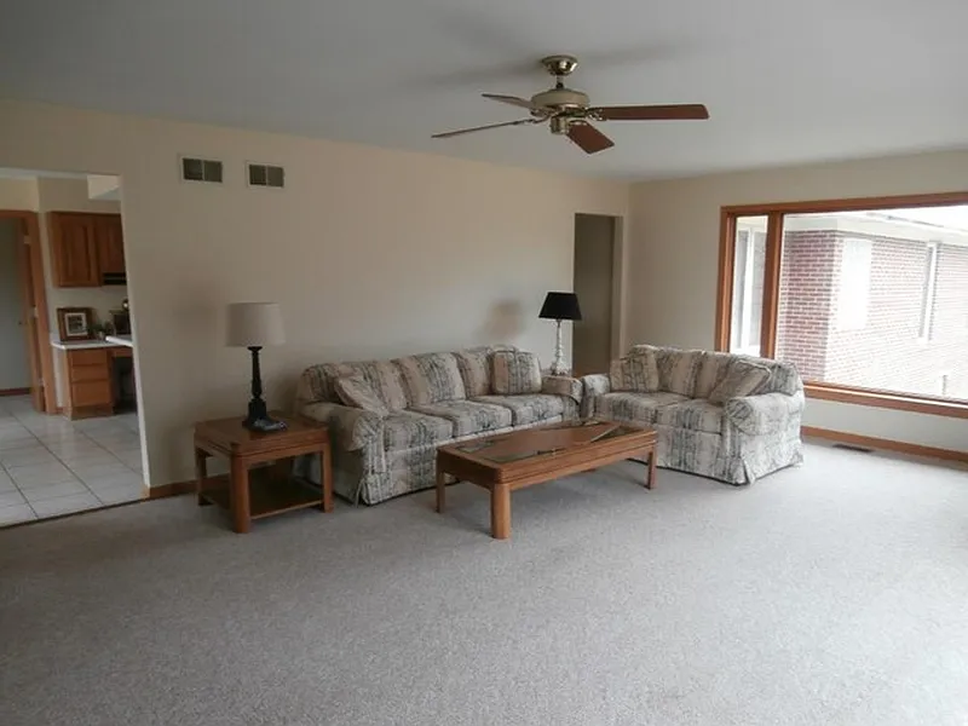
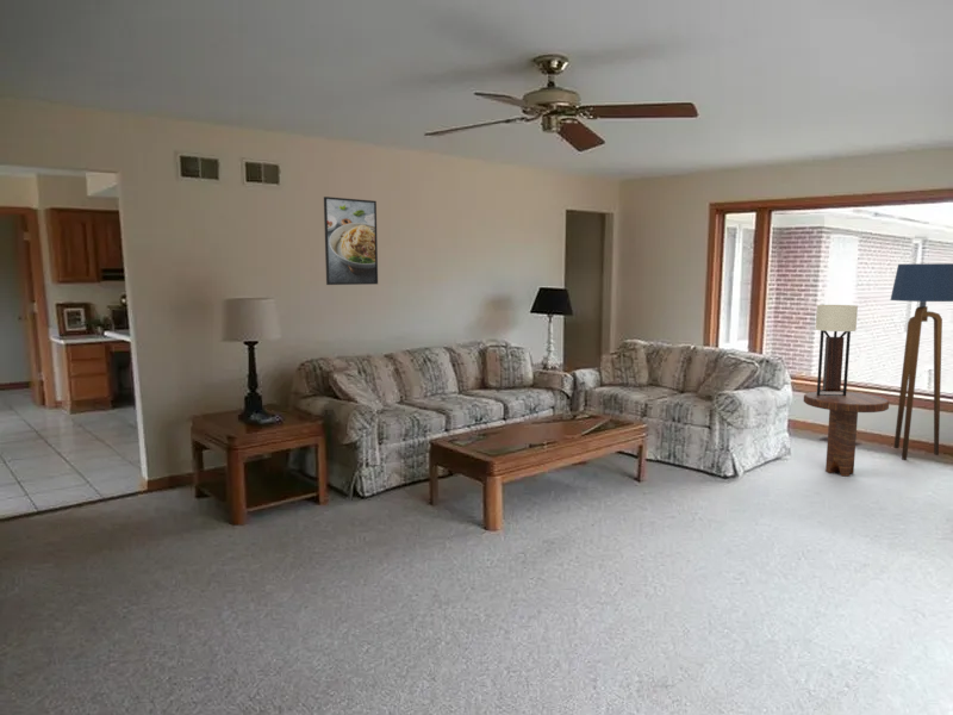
+ floor lamp [889,262,953,461]
+ wall sconce [815,304,859,396]
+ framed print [323,195,379,286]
+ side table [803,391,890,477]
